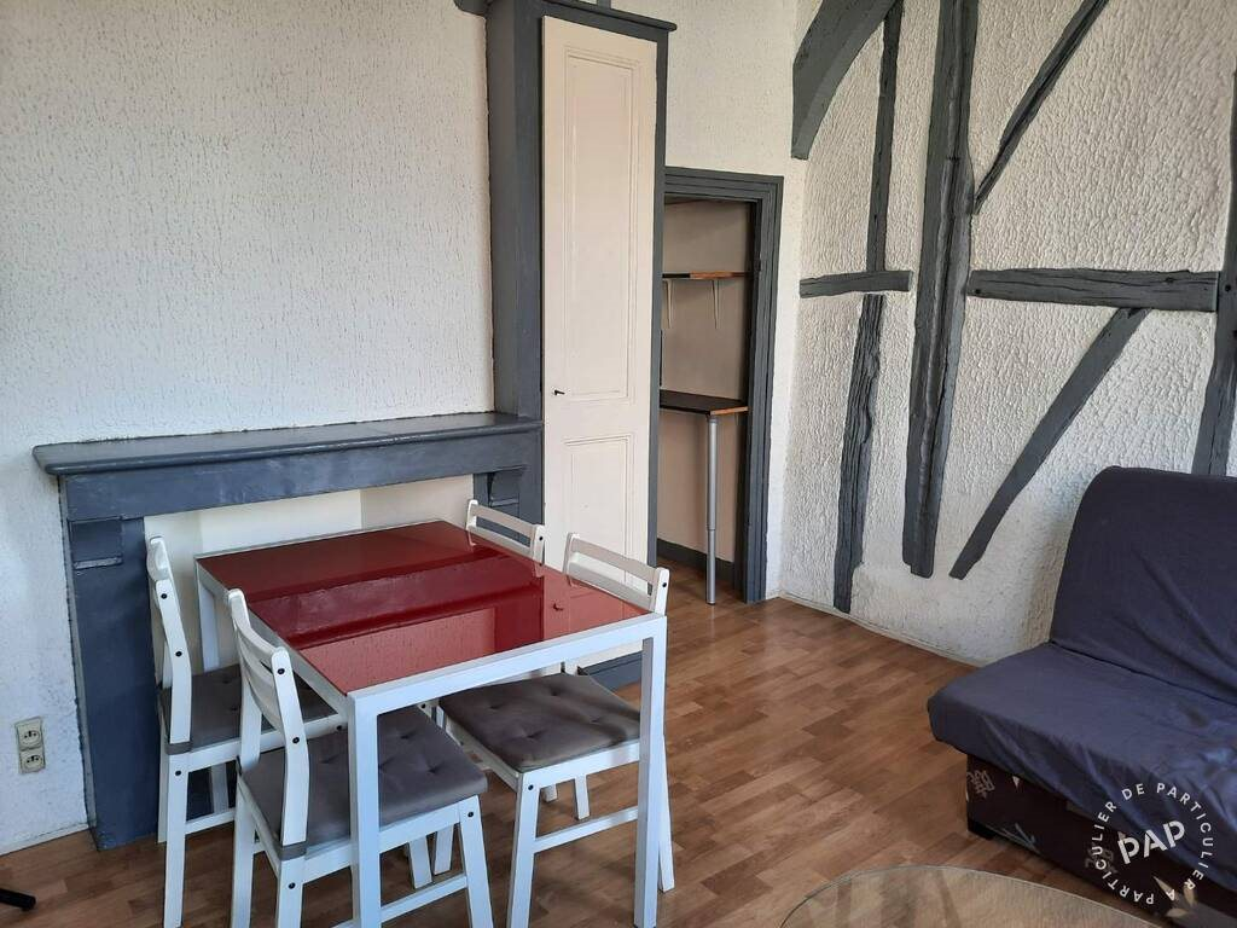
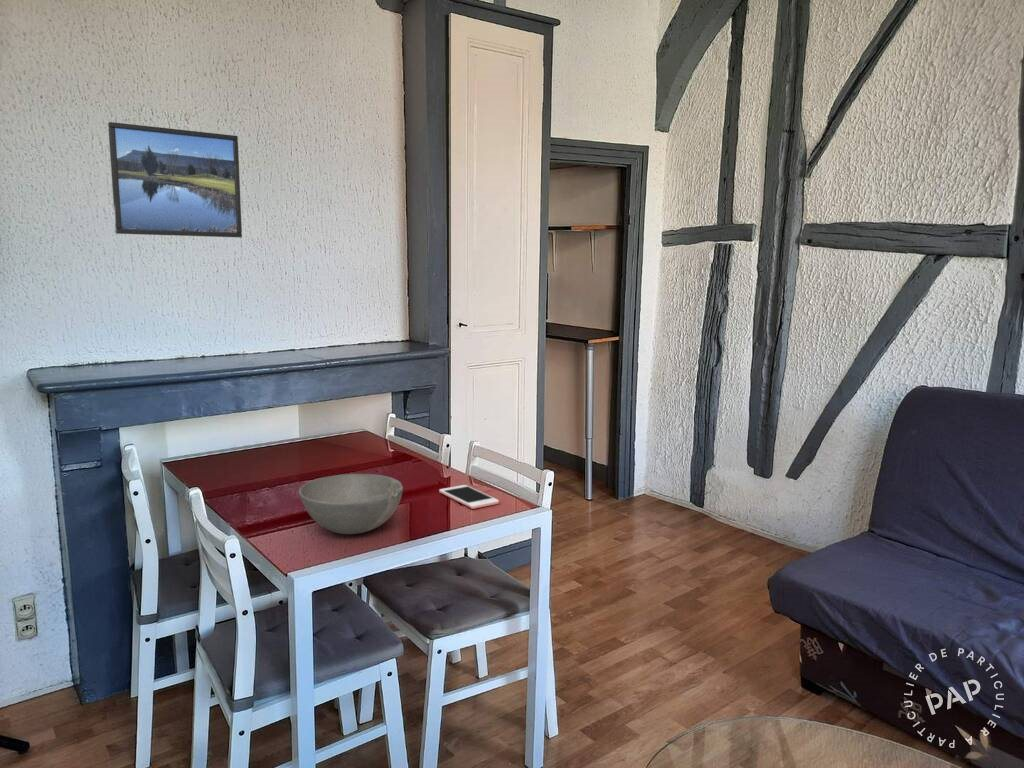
+ bowl [298,473,404,535]
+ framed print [107,121,243,238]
+ cell phone [438,484,500,510]
